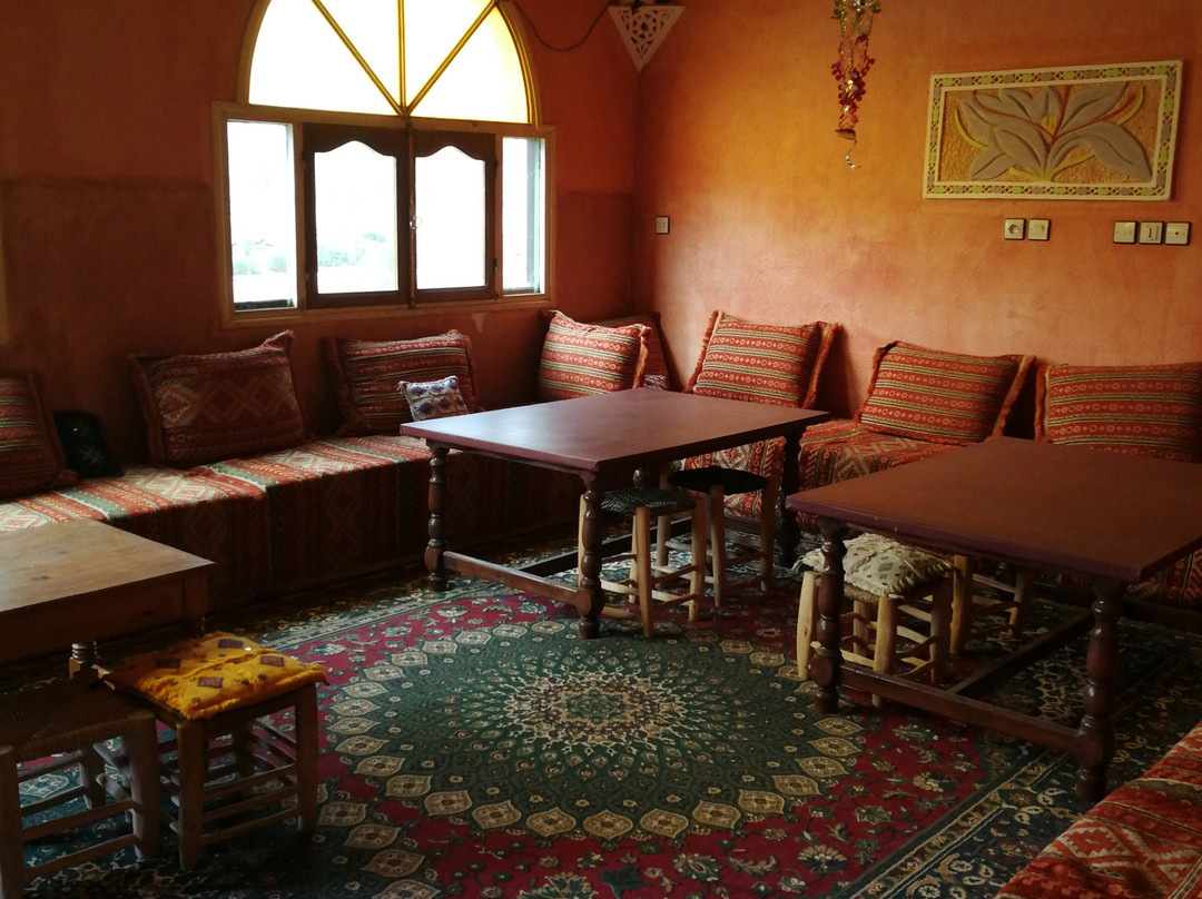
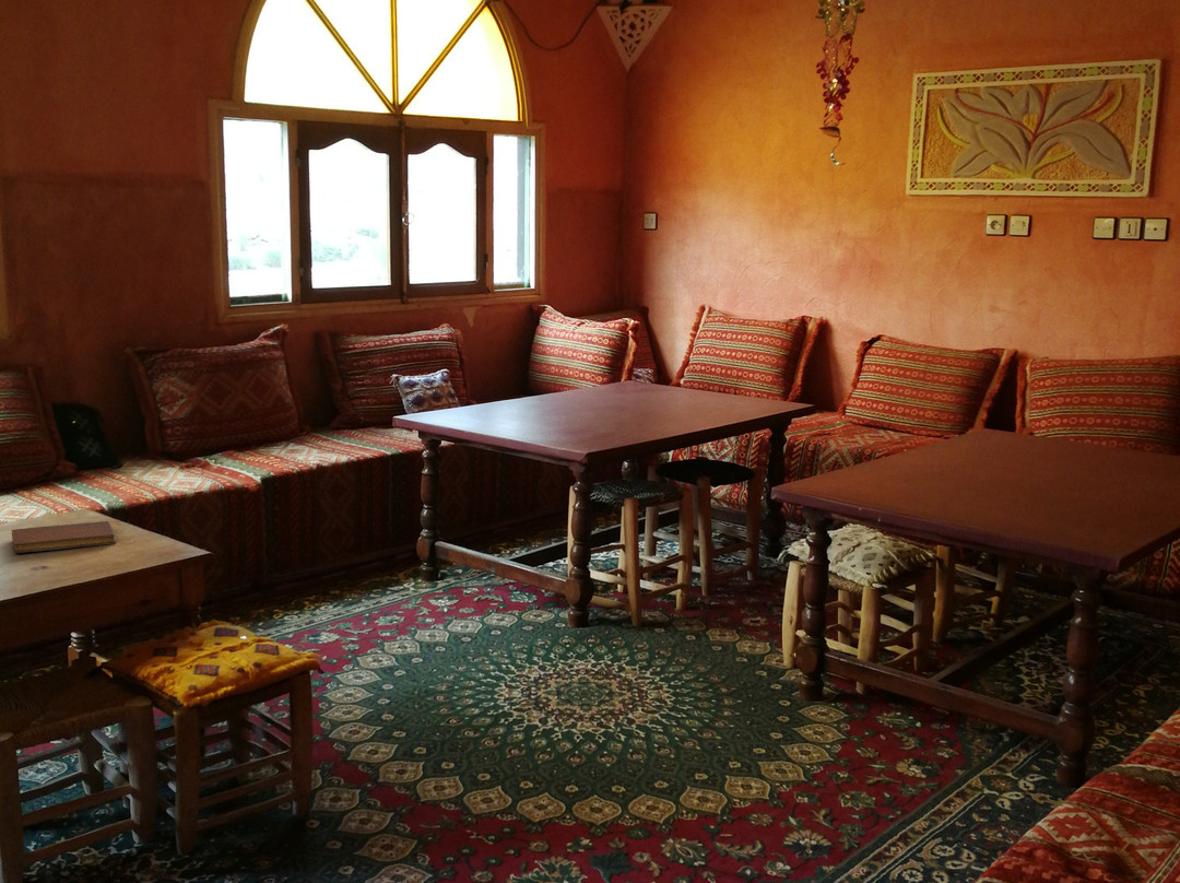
+ notebook [11,520,117,554]
